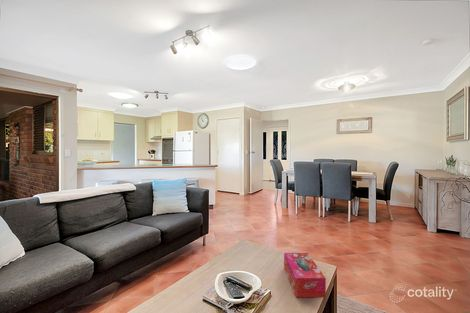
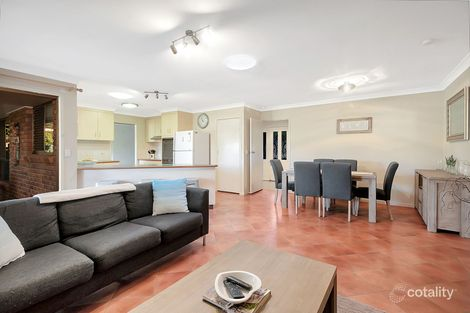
- tissue box [283,252,327,298]
